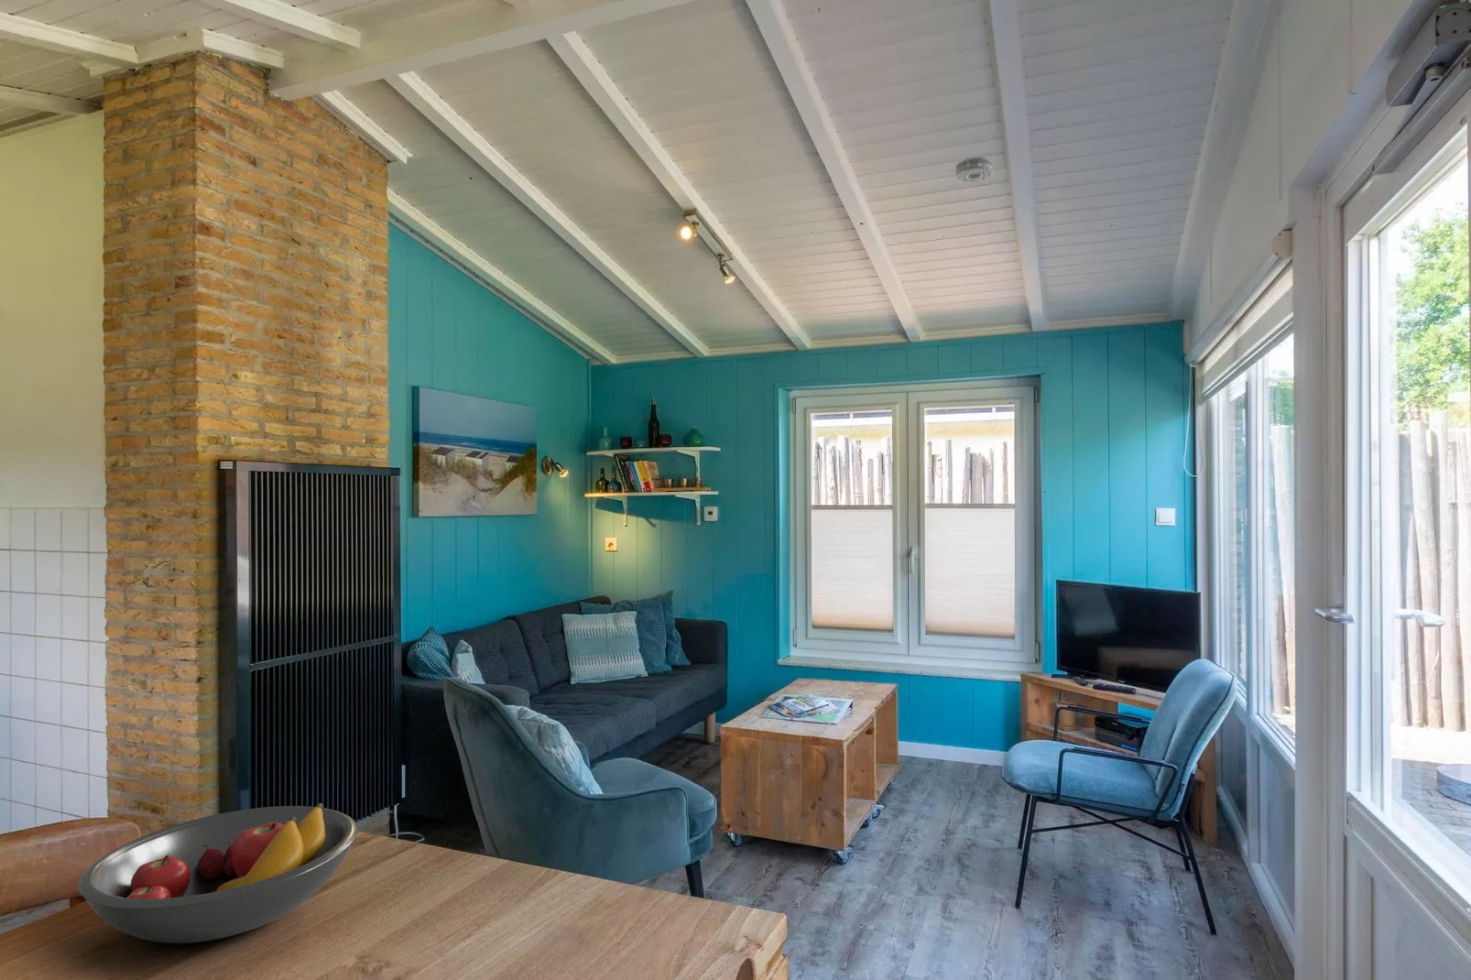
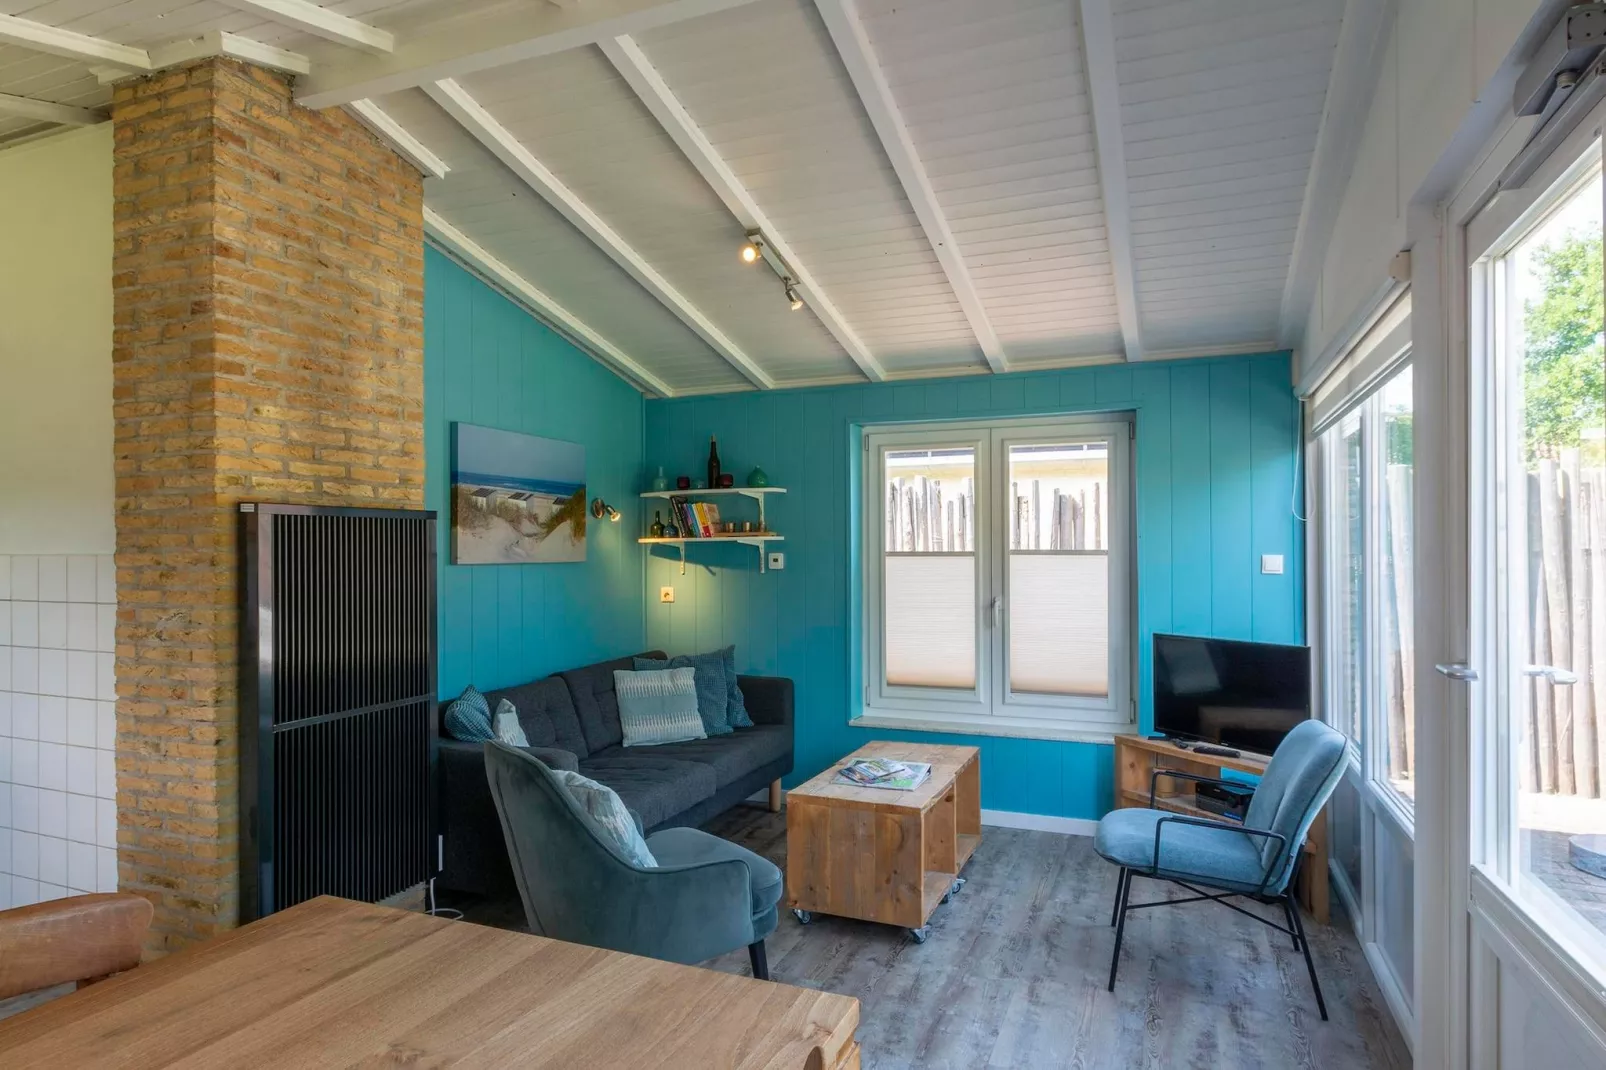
- smoke detector [955,156,993,184]
- fruit bowl [77,803,359,944]
